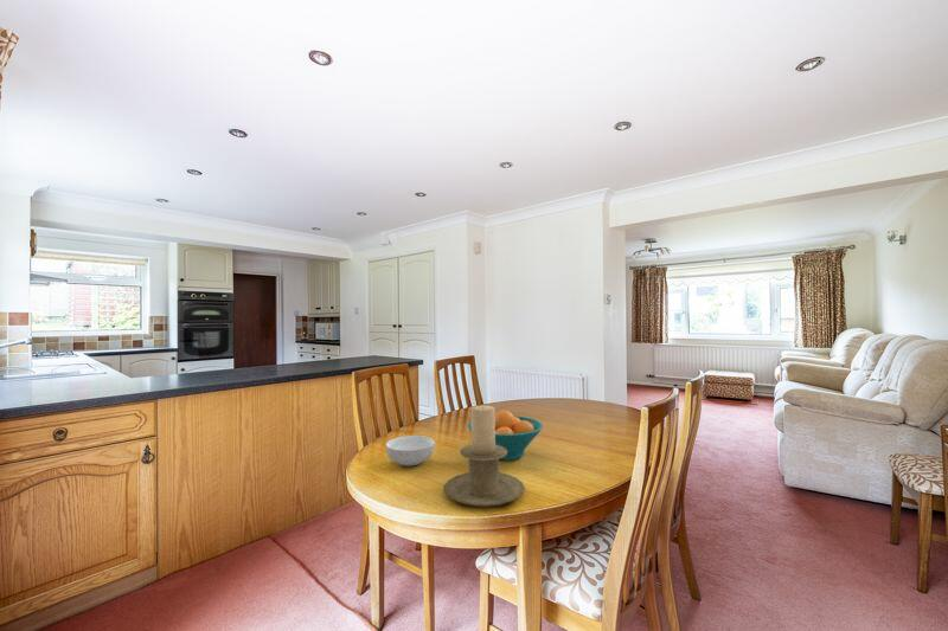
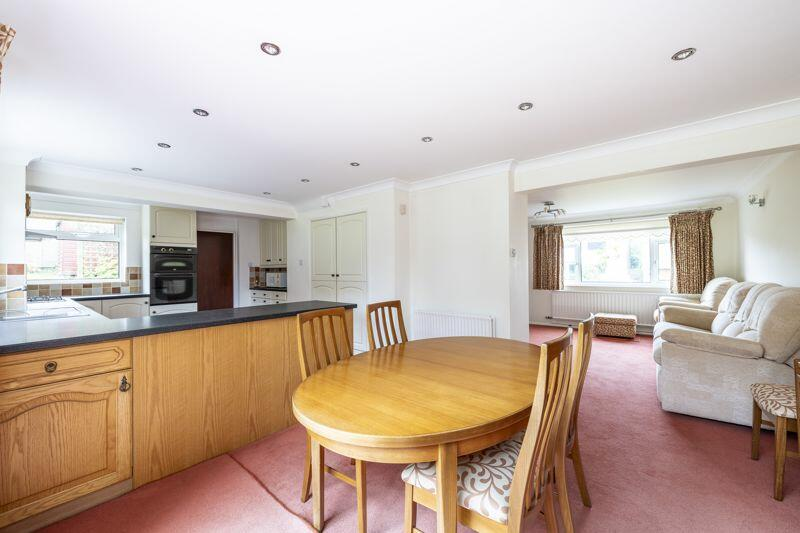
- cereal bowl [385,434,436,468]
- candle holder [443,405,526,508]
- fruit bowl [466,408,544,461]
